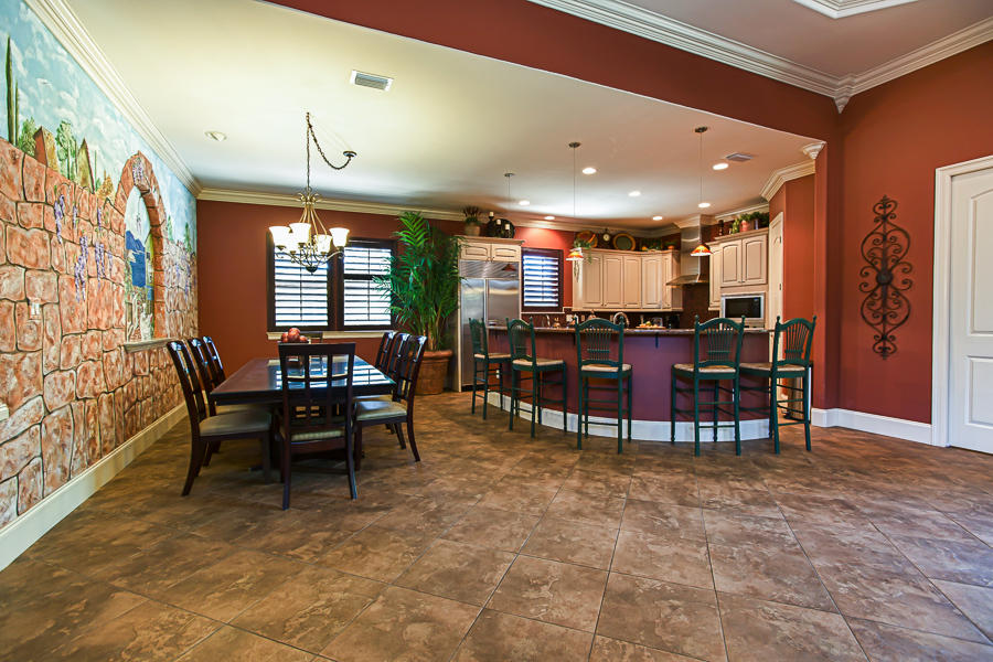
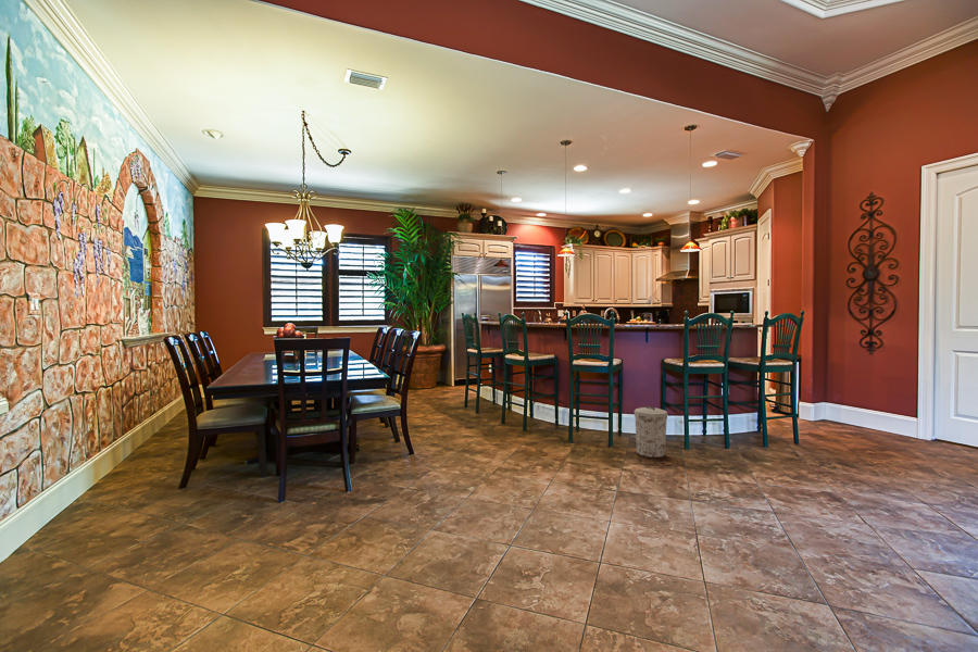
+ trash can [634,405,669,459]
